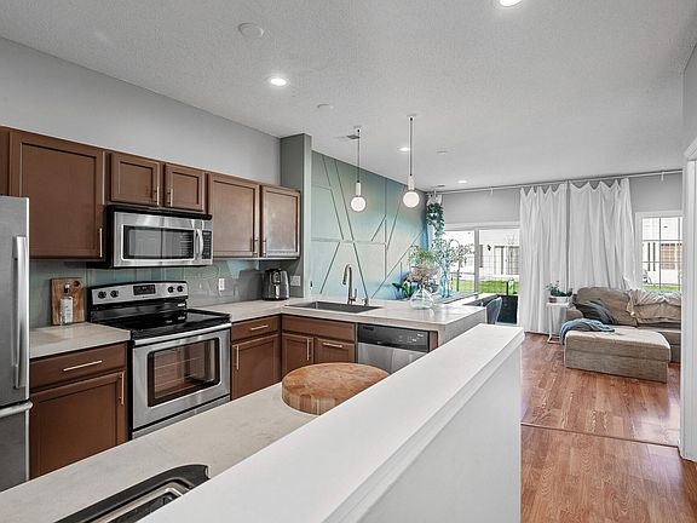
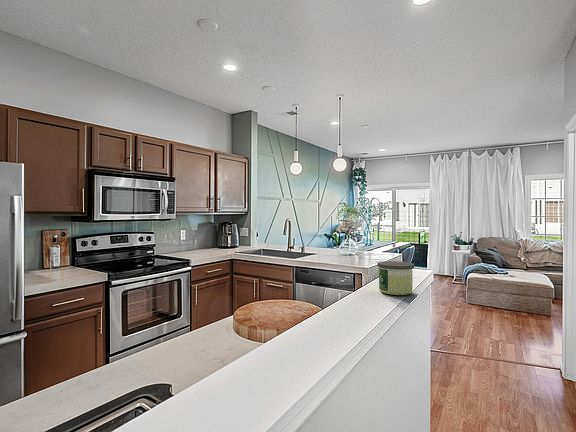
+ candle [376,260,415,296]
